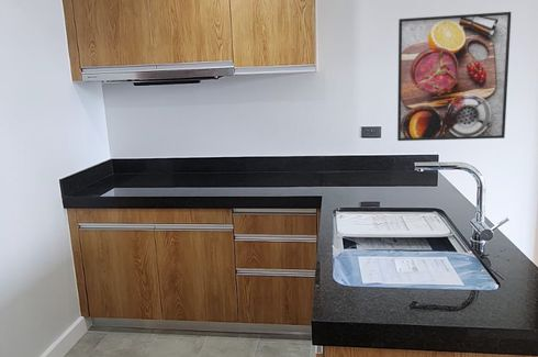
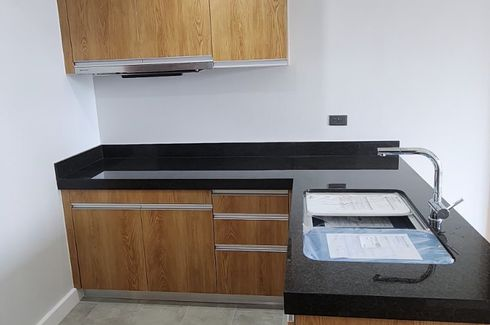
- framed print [396,11,512,142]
